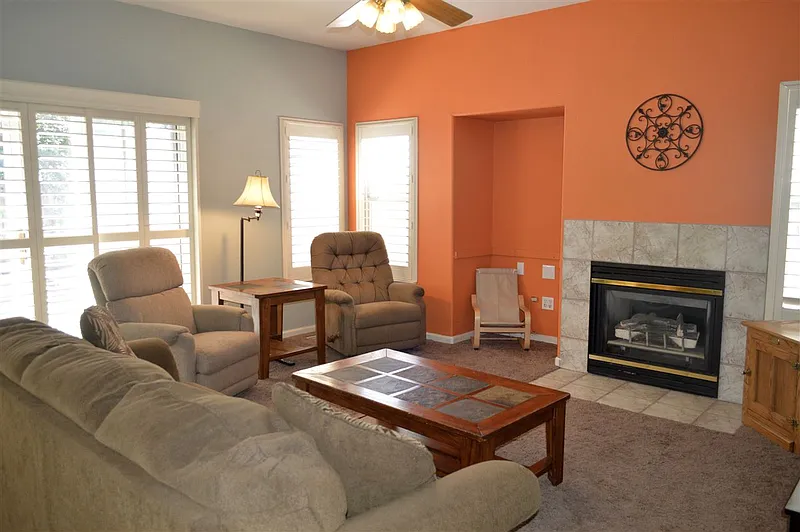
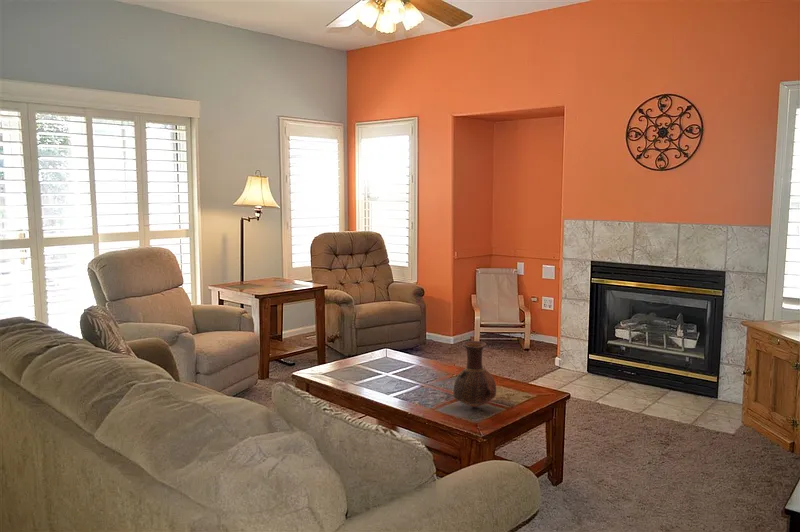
+ vase [453,340,497,408]
